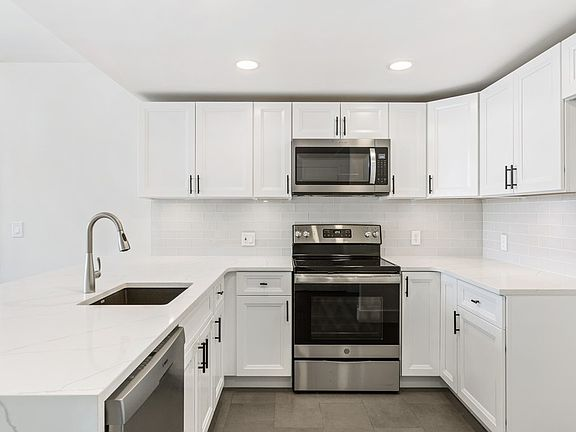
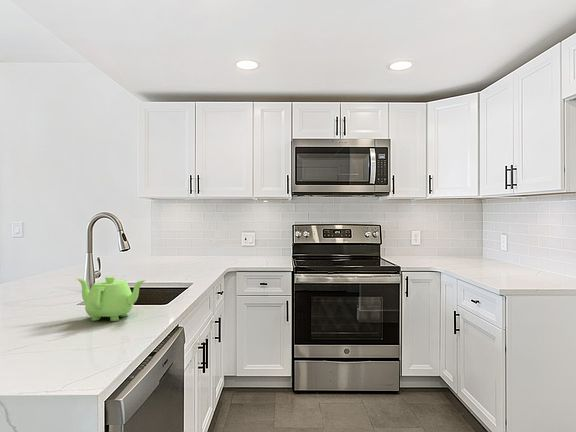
+ teapot [76,276,146,322]
